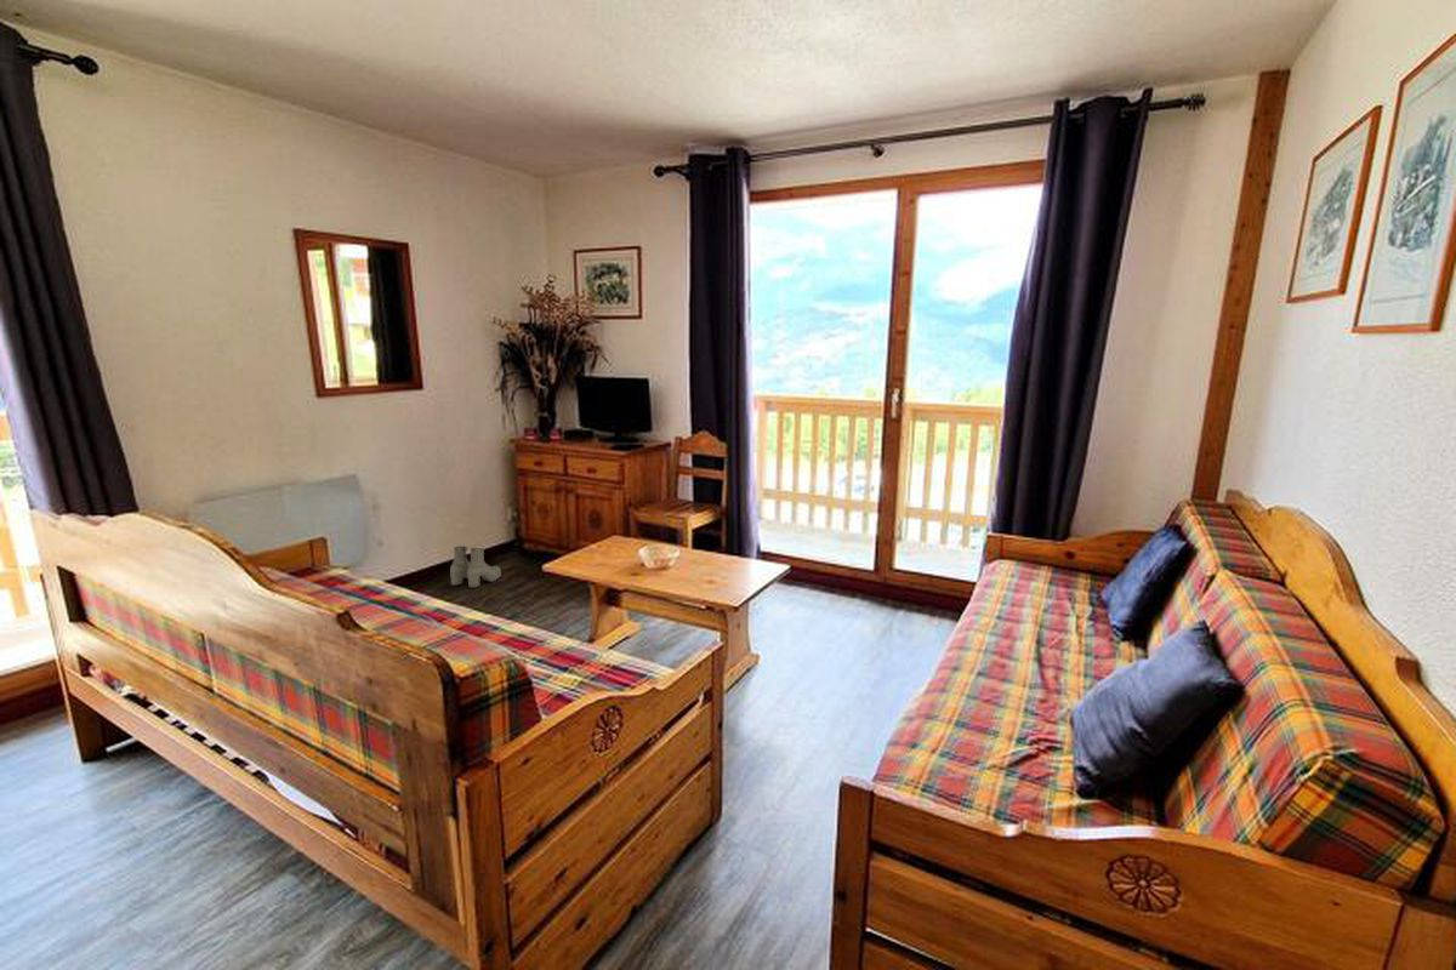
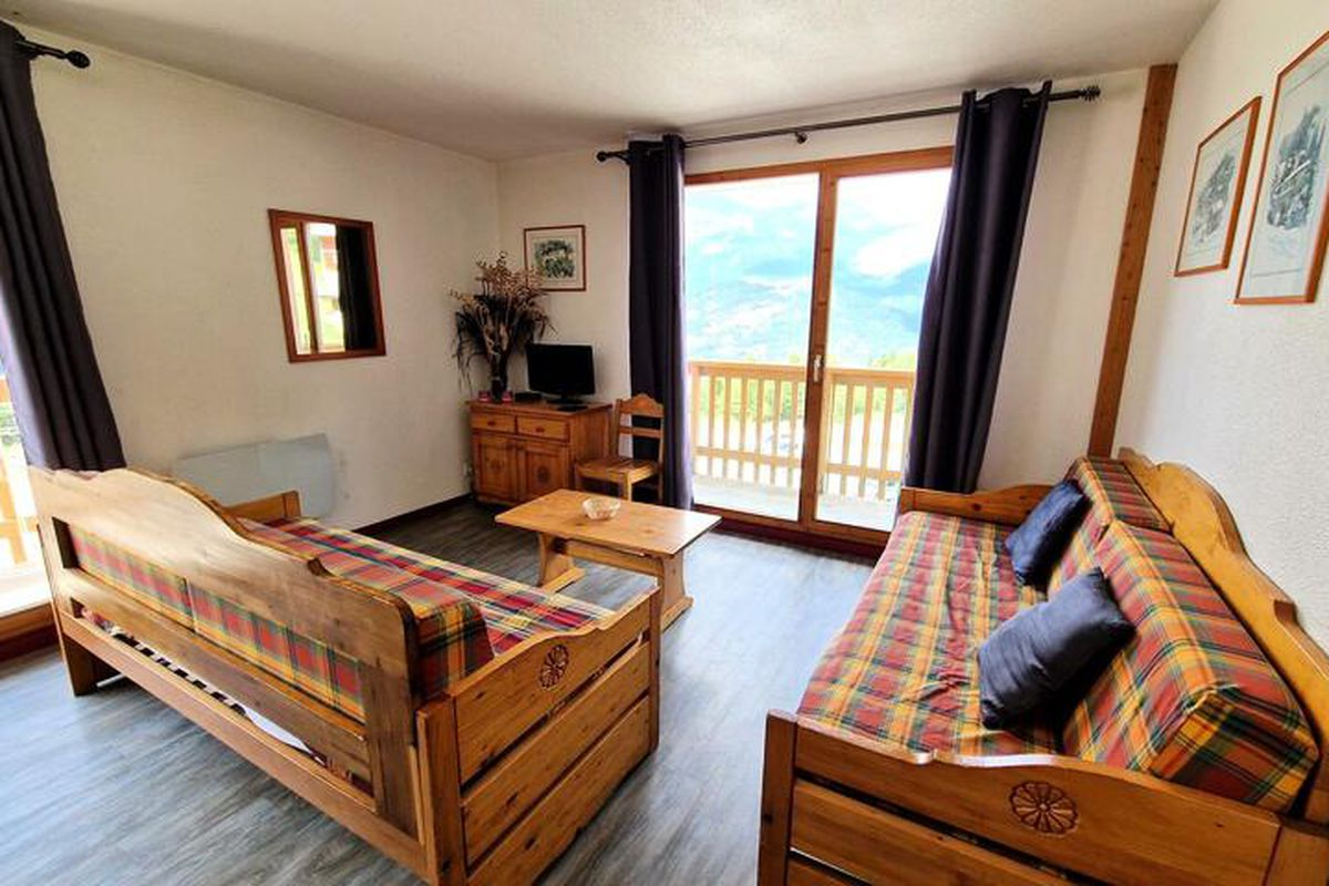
- boots [449,546,502,589]
